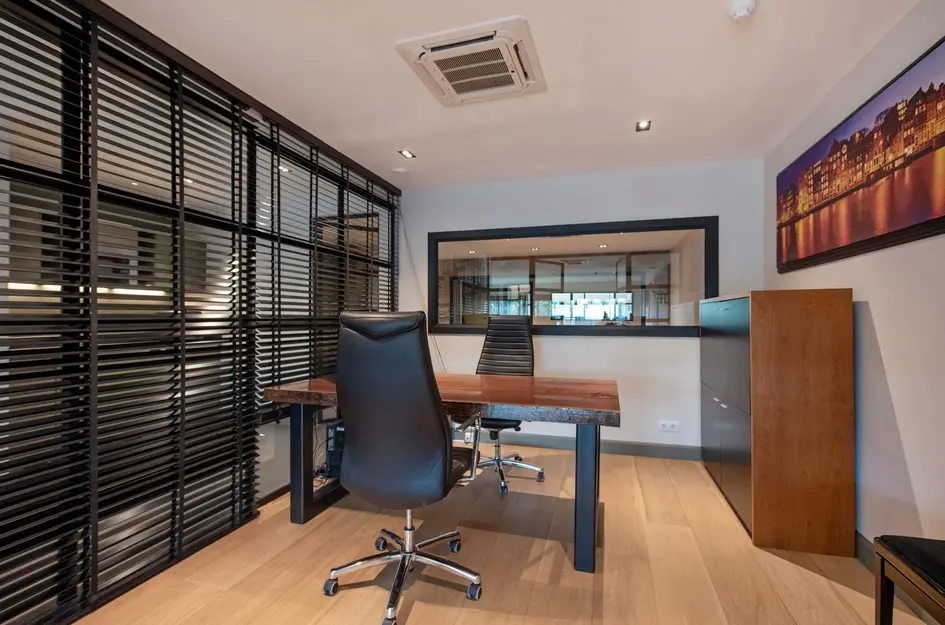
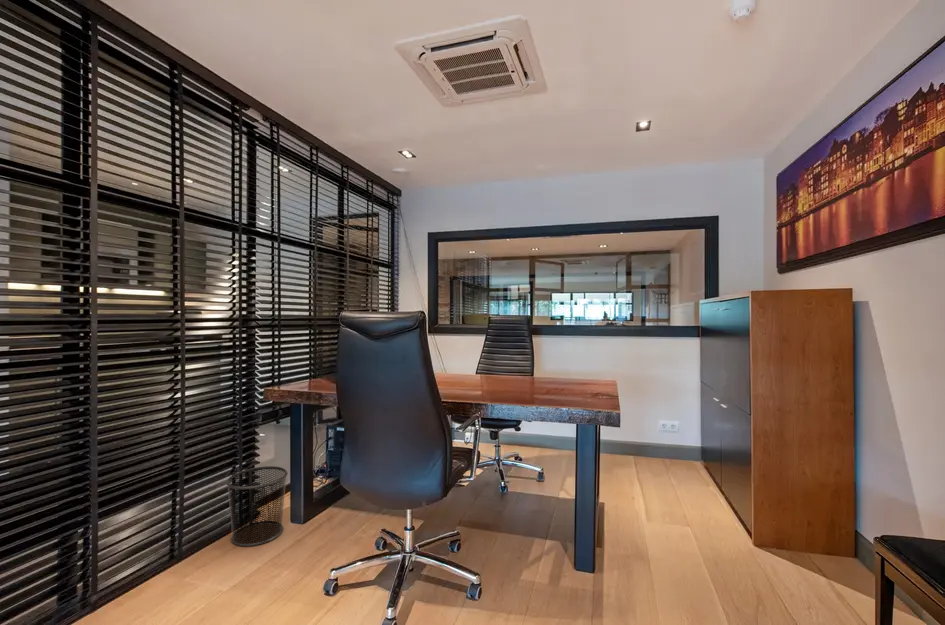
+ waste bin [225,465,289,548]
